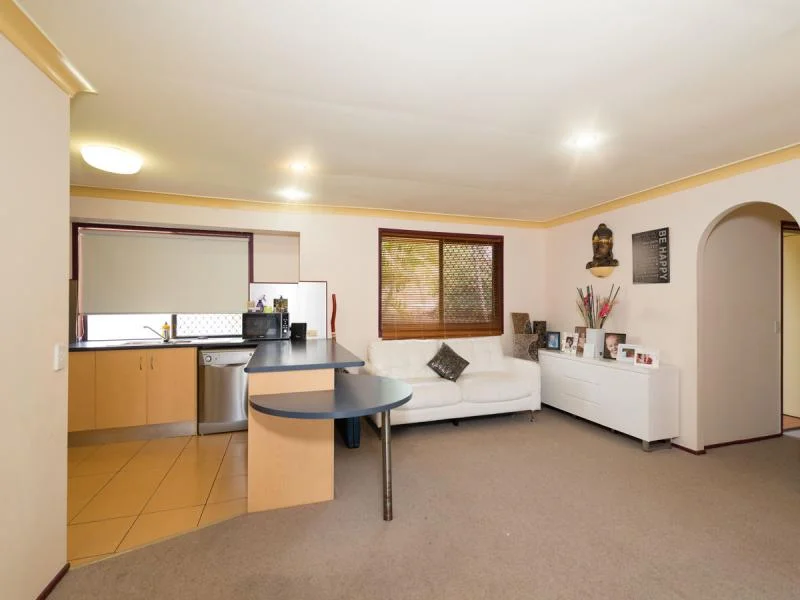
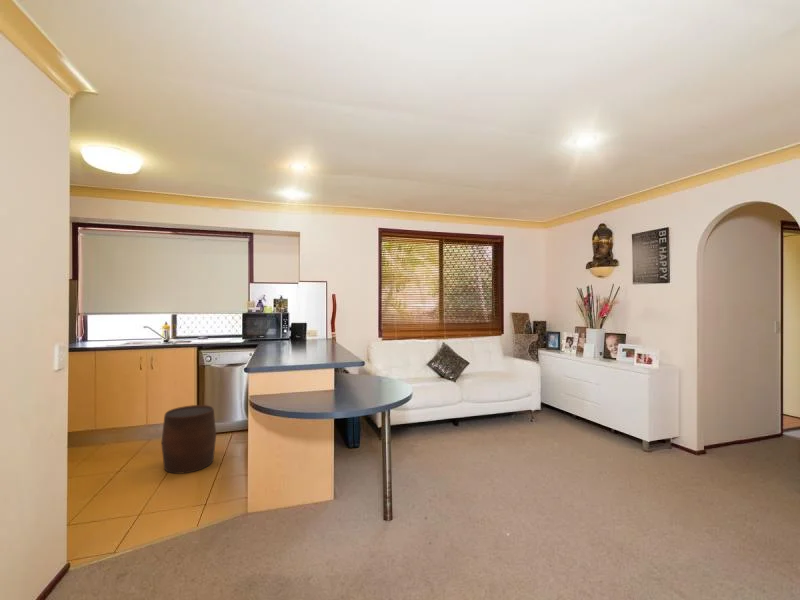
+ stool [160,404,217,475]
